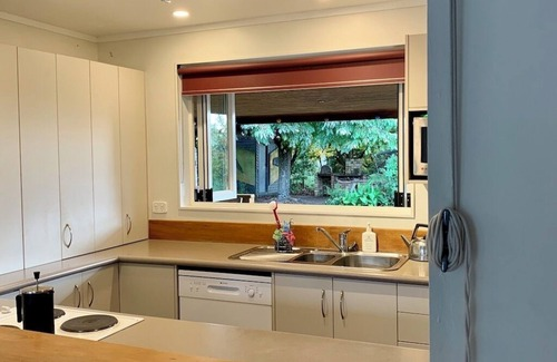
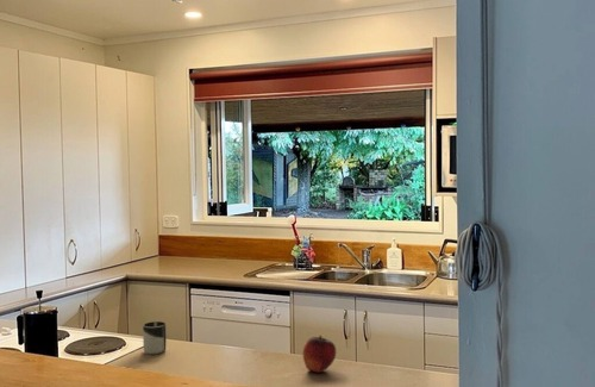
+ cup [142,320,168,355]
+ fruit [301,335,337,374]
